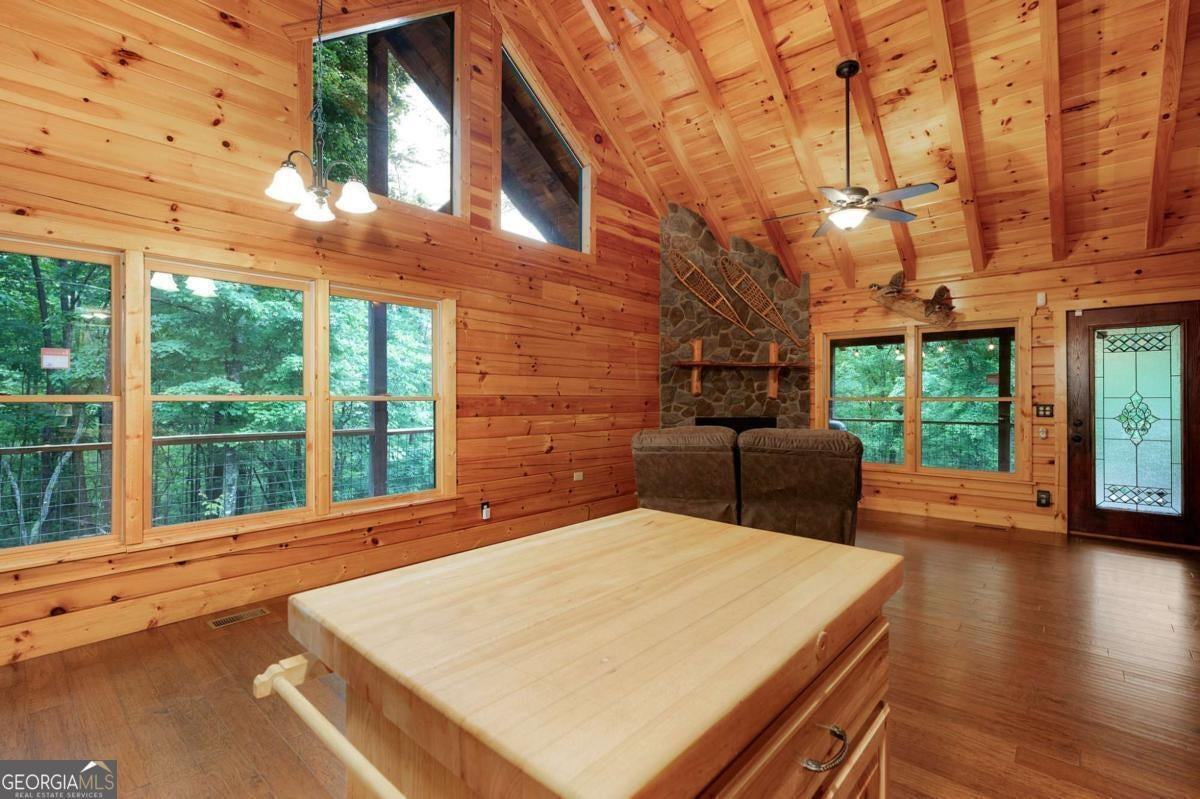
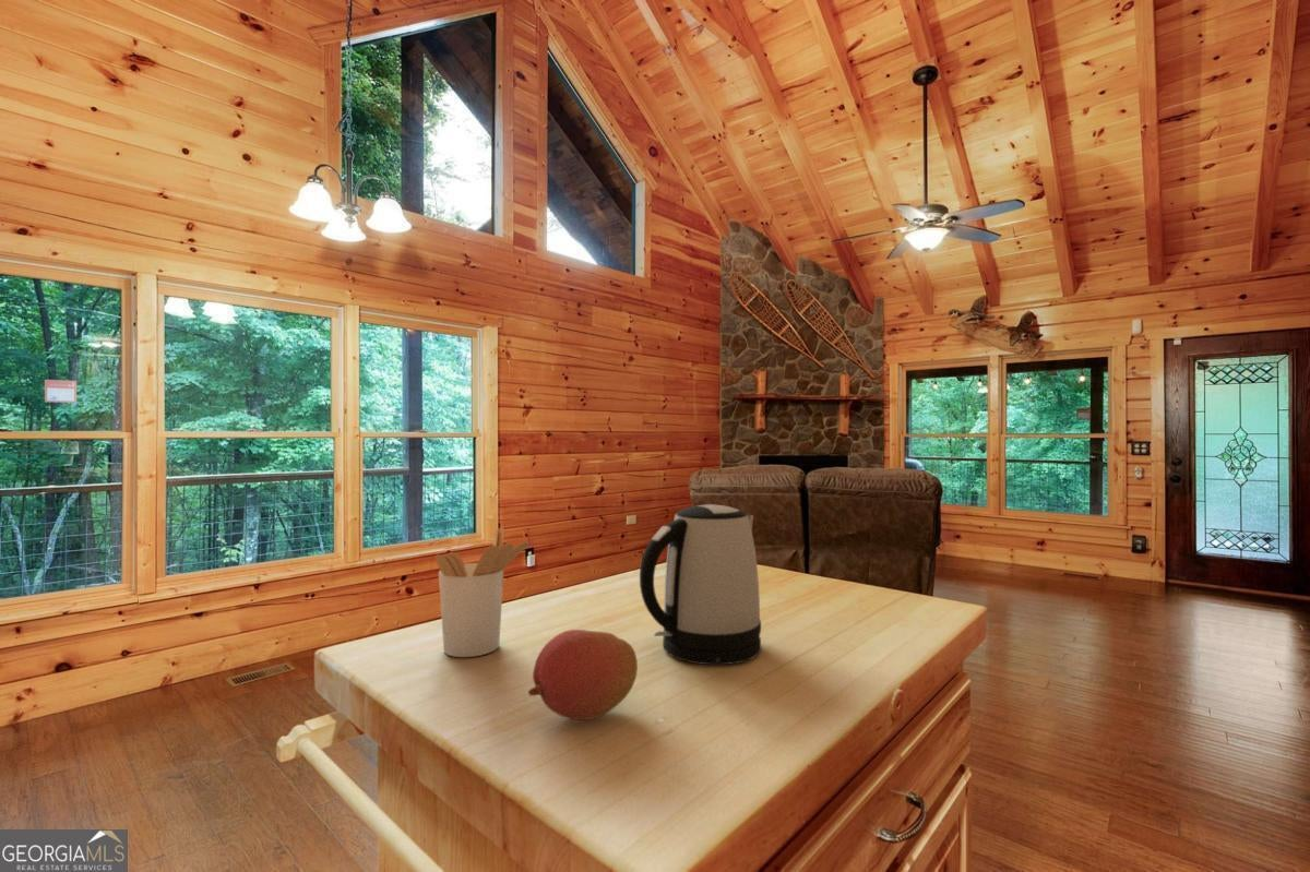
+ kettle [639,503,762,667]
+ fruit [527,629,639,721]
+ utensil holder [433,526,531,658]
